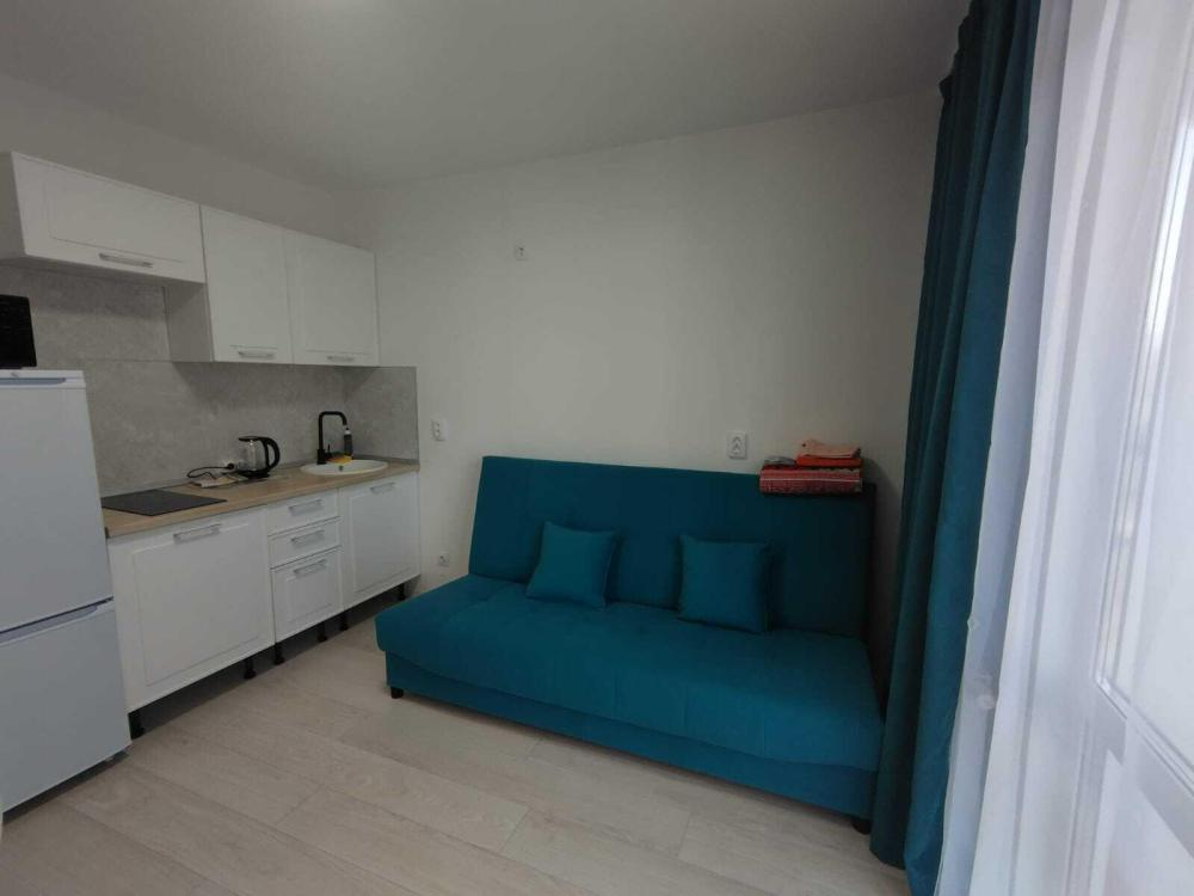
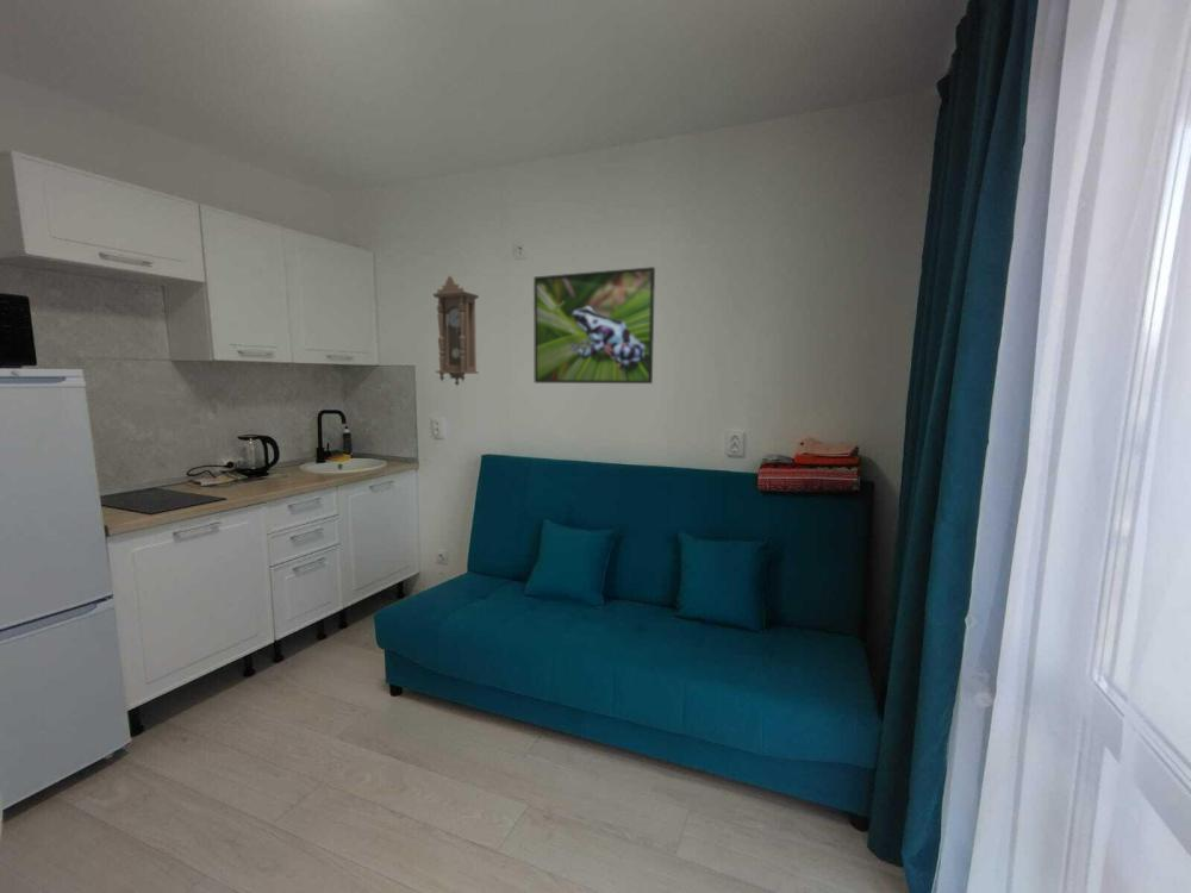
+ pendulum clock [432,274,480,387]
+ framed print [532,266,656,385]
